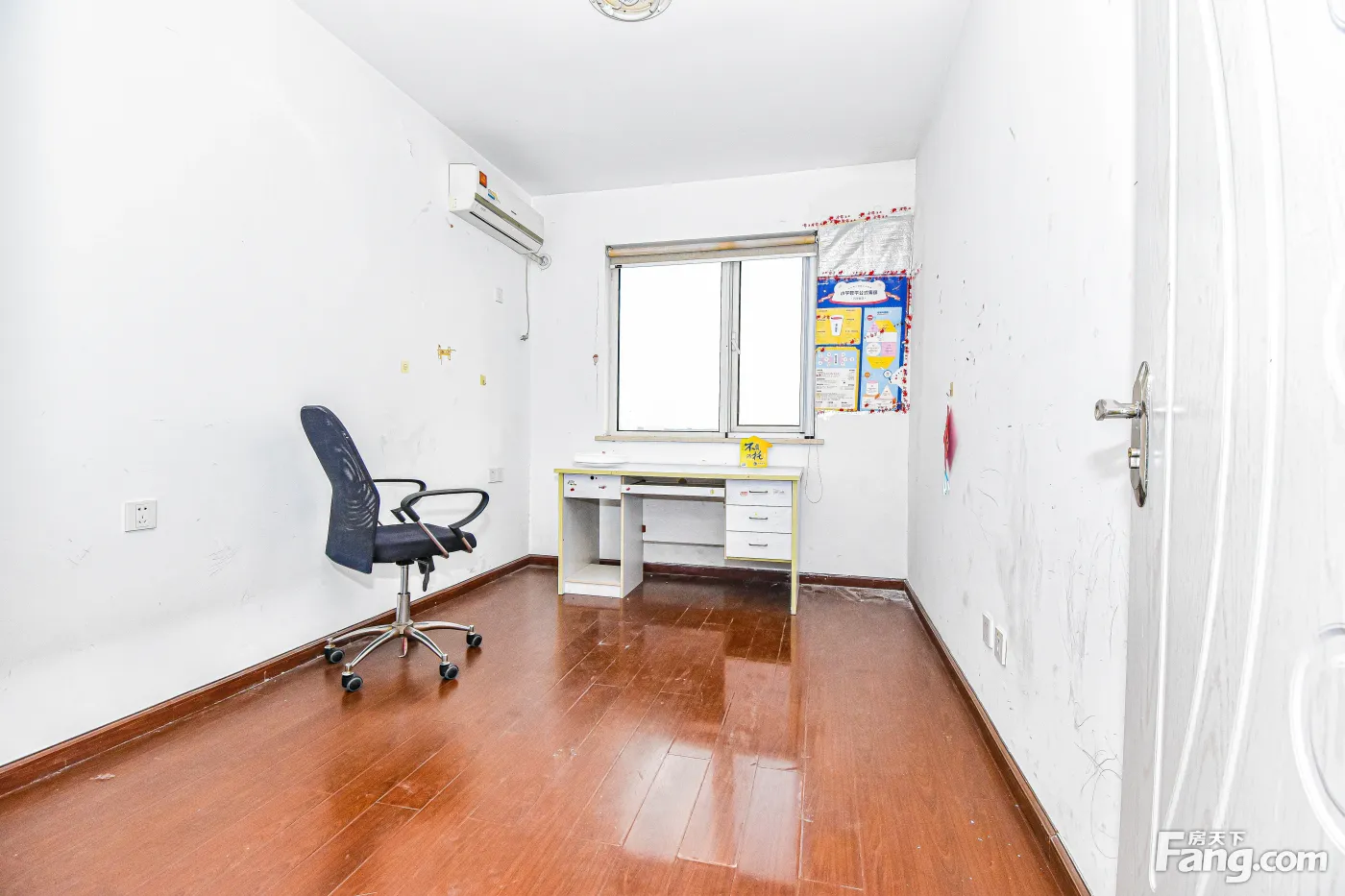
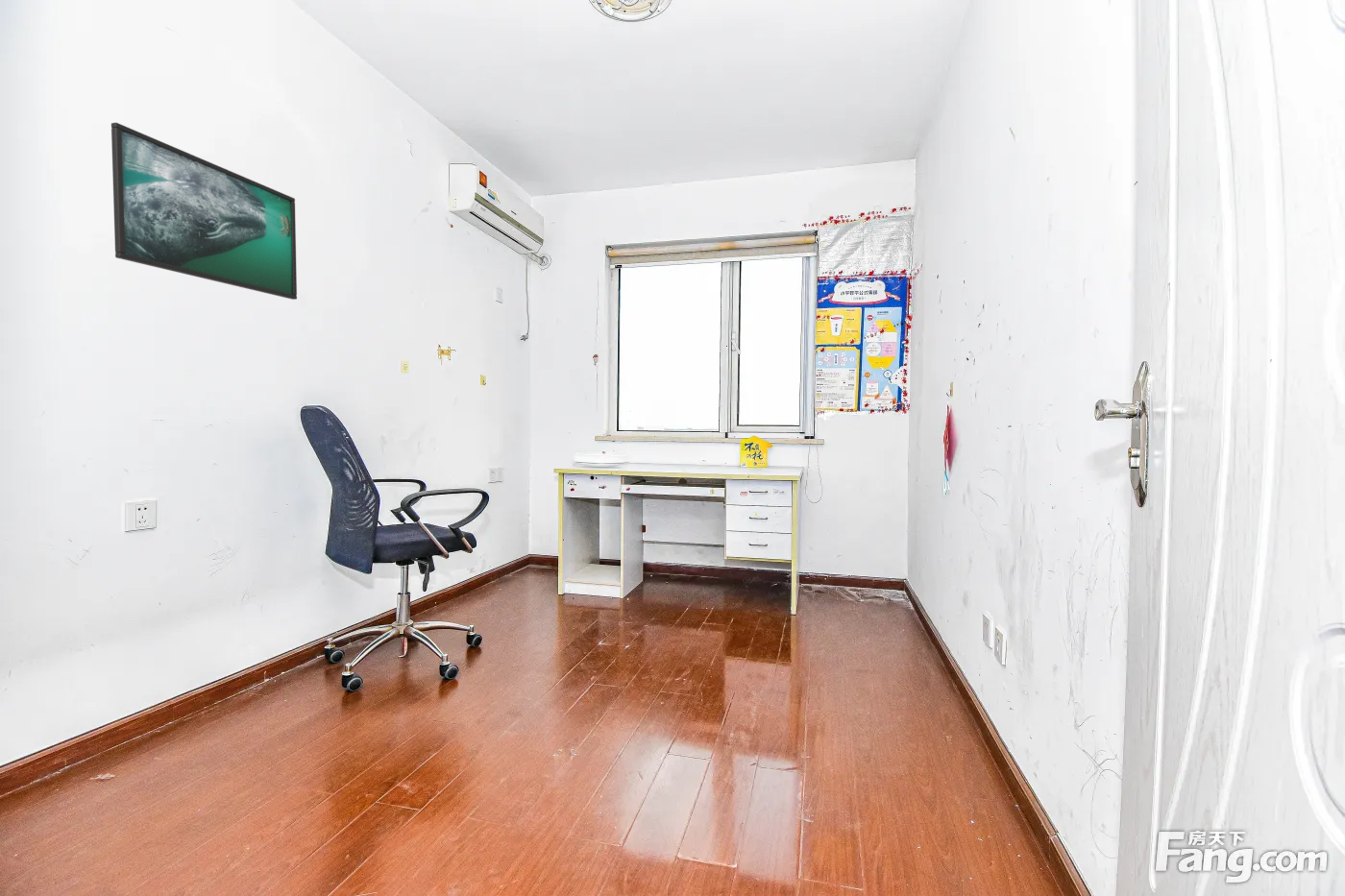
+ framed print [110,122,298,301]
